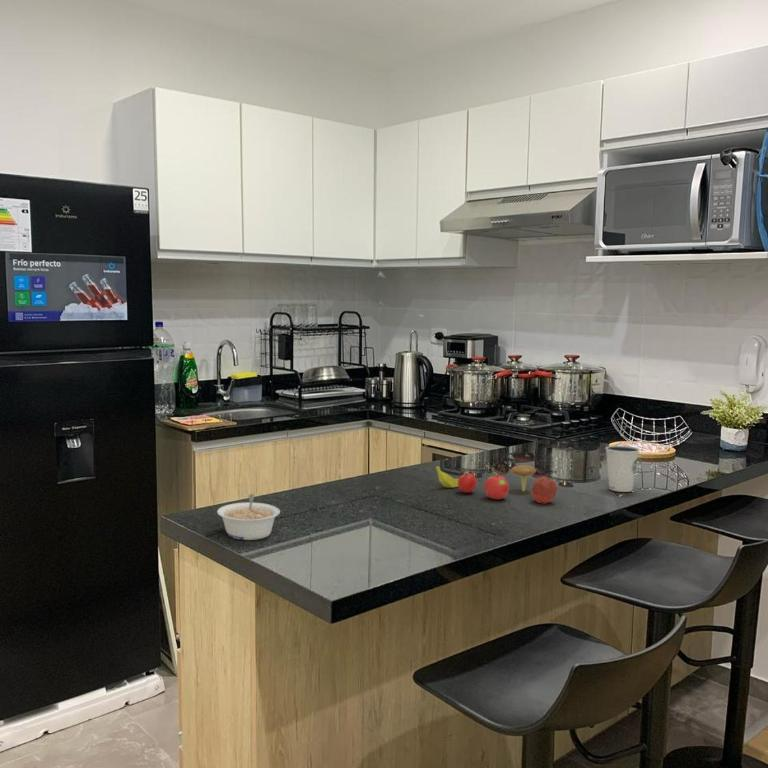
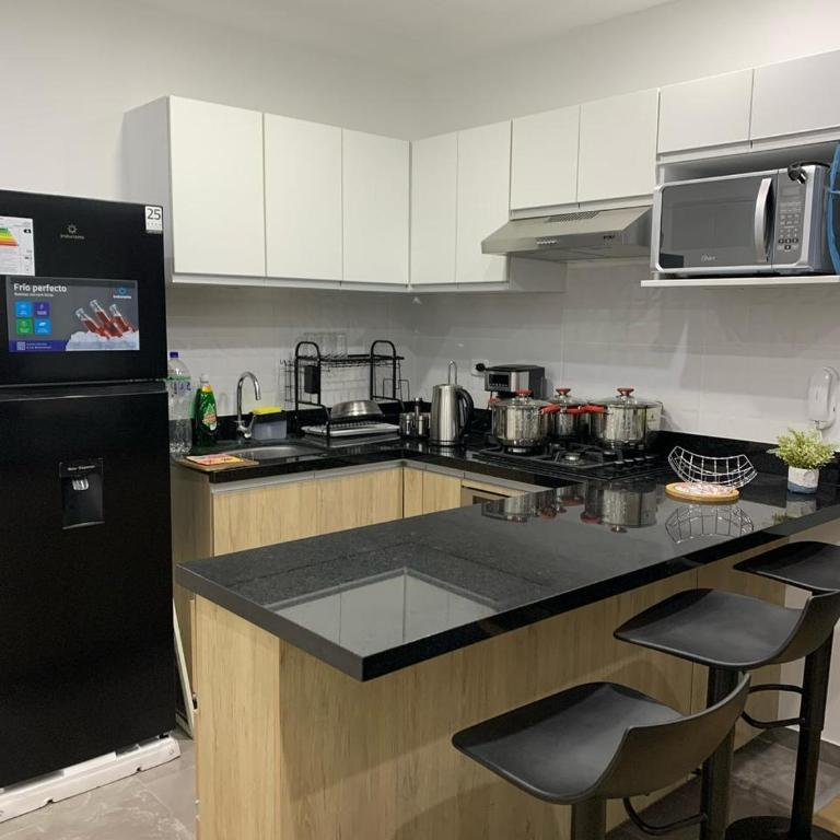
- dixie cup [604,444,641,493]
- fruit [435,464,558,505]
- legume [216,493,281,541]
